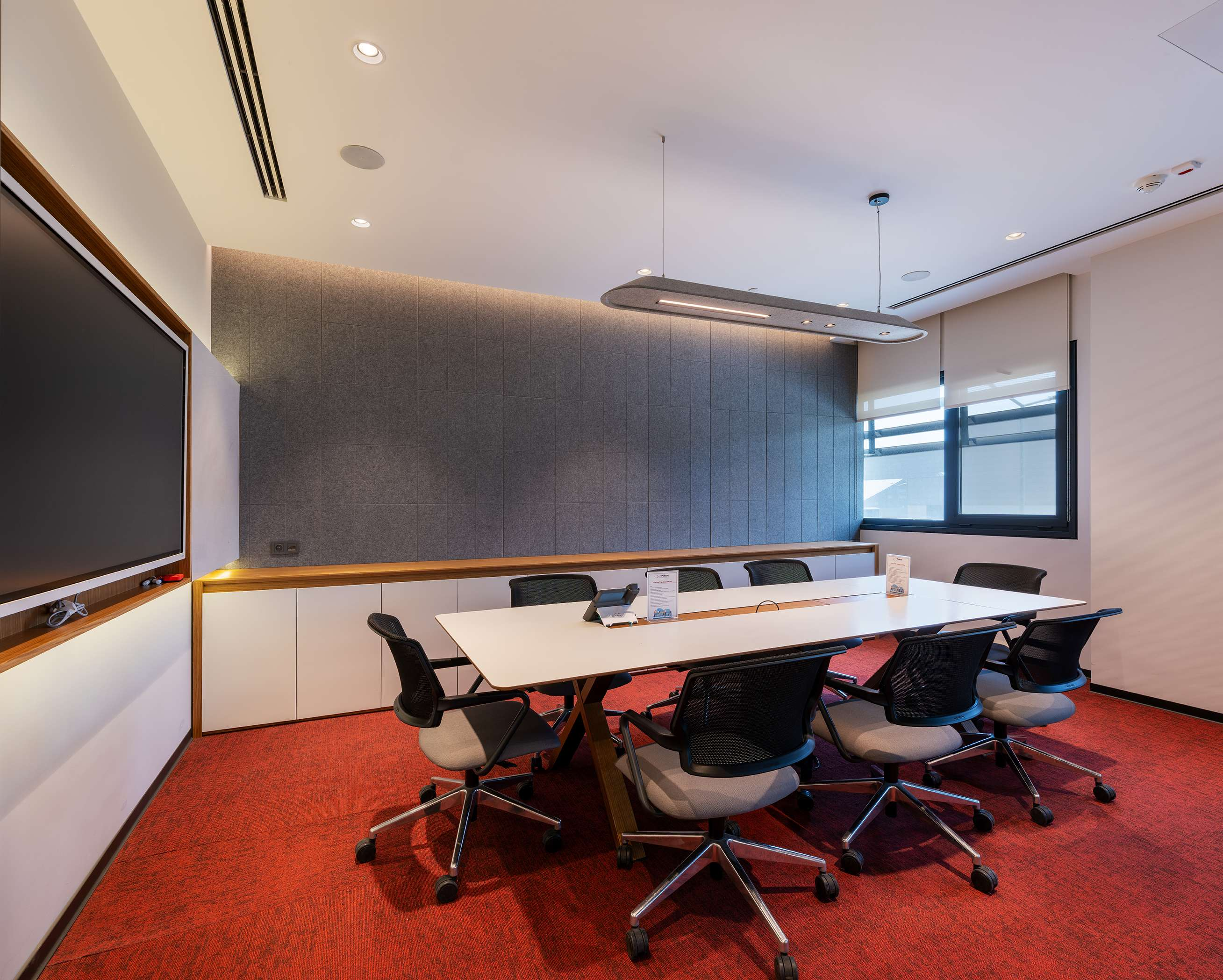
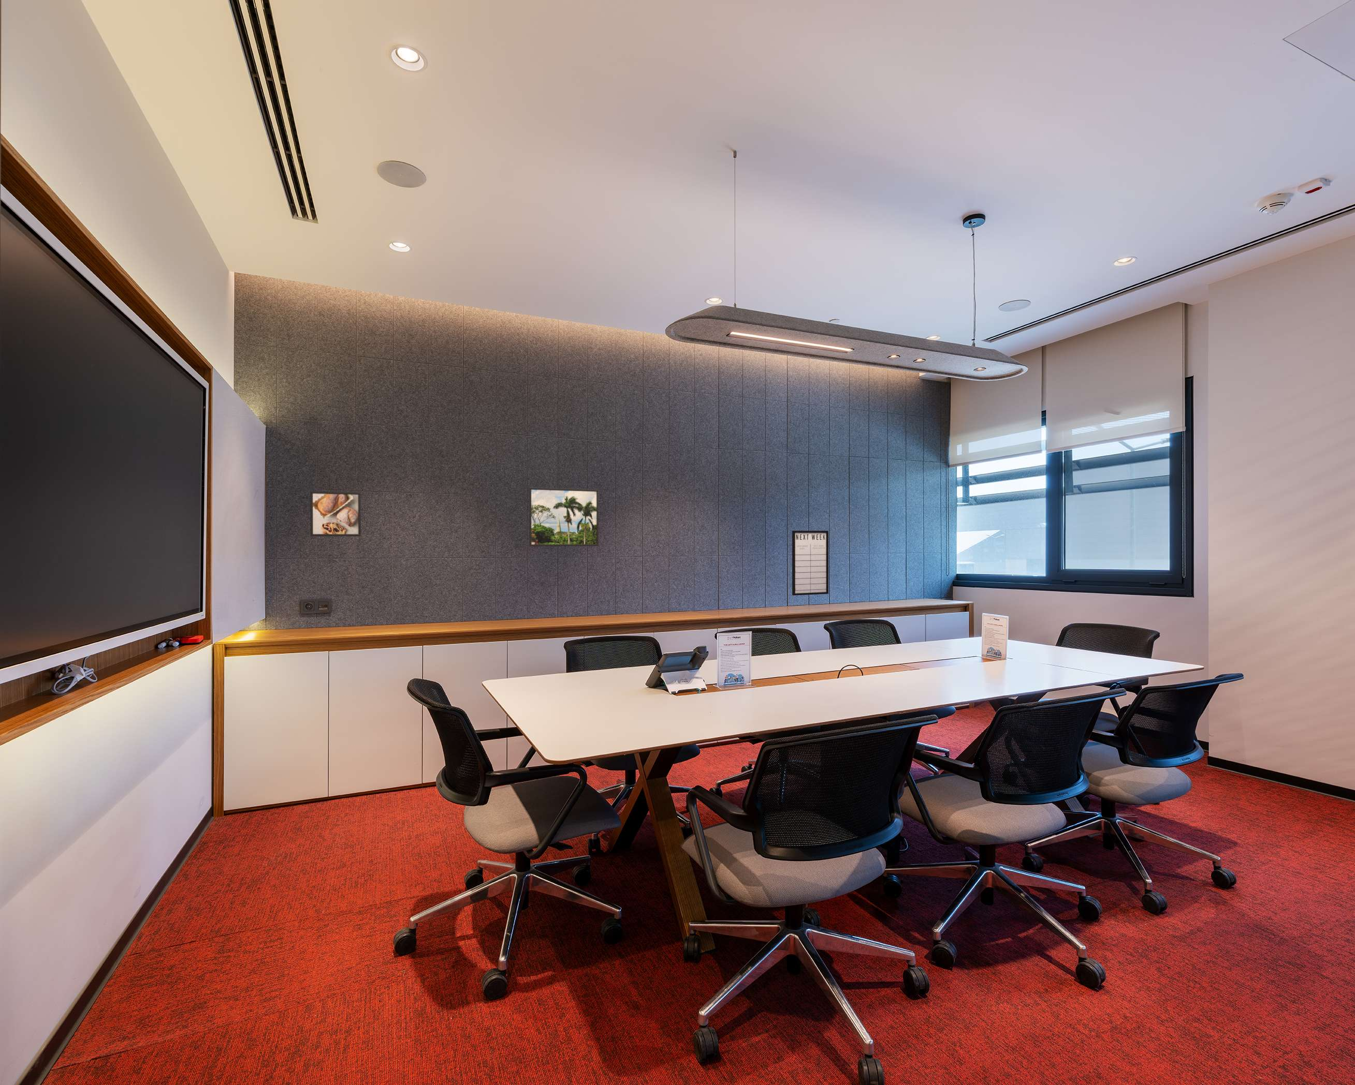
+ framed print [309,490,361,537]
+ writing board [792,530,829,596]
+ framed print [528,487,599,547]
